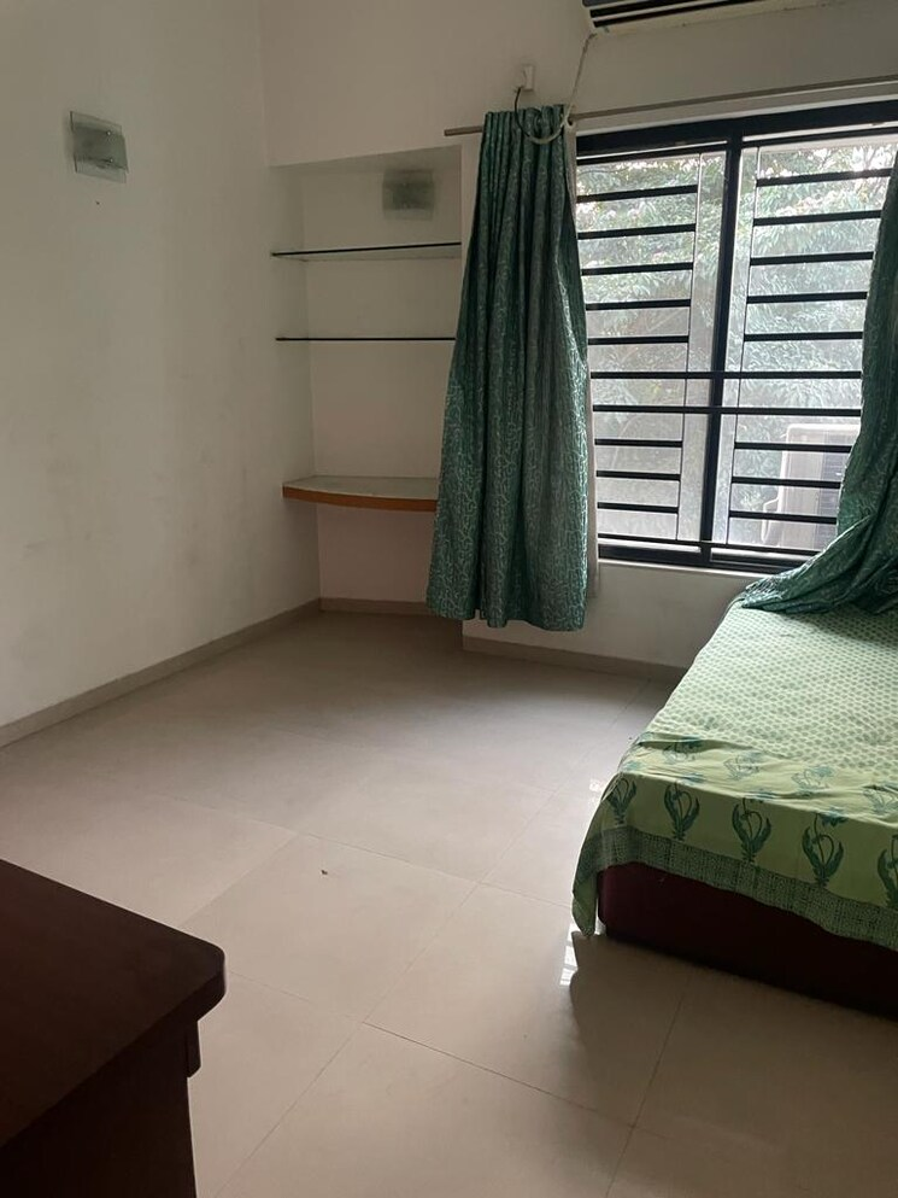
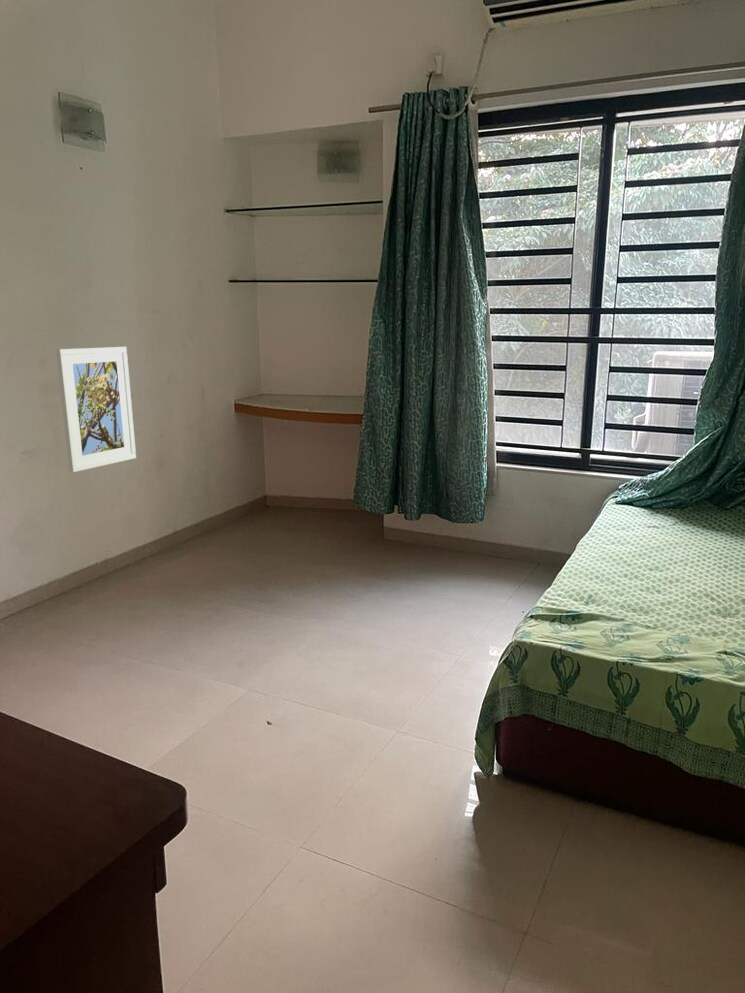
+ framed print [55,346,137,473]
